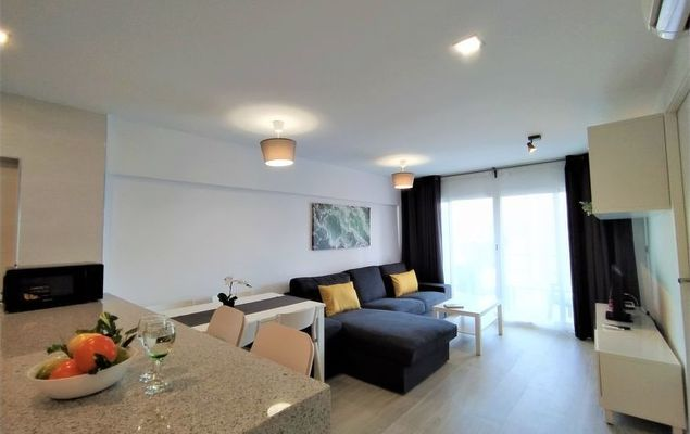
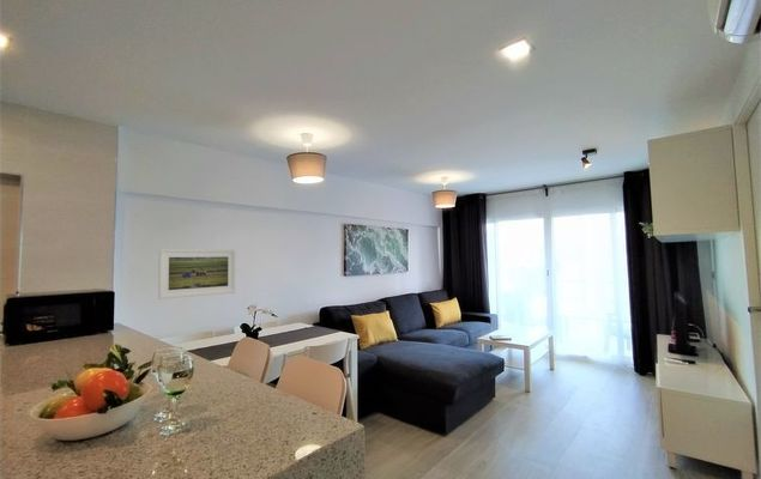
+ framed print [157,248,237,301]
